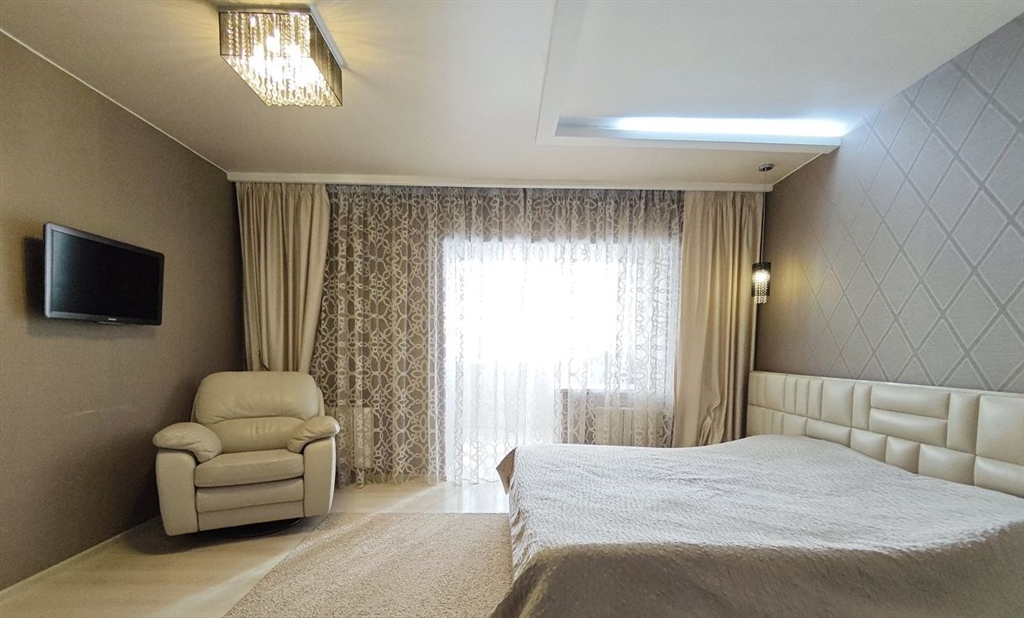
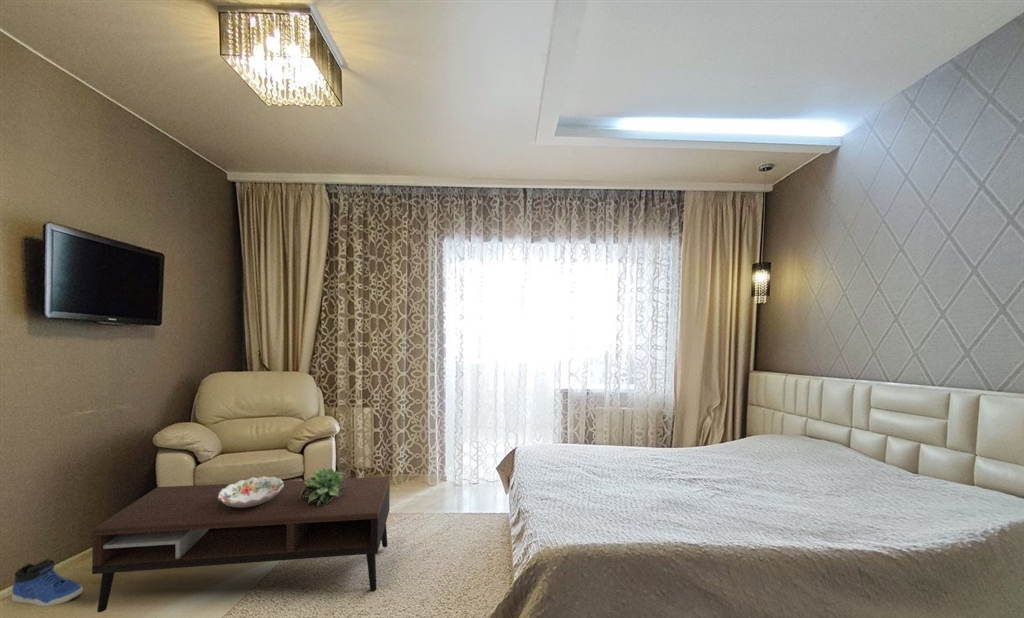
+ decorative bowl [218,475,283,508]
+ coffee table [91,475,391,613]
+ succulent plant [299,466,348,506]
+ sneaker [11,558,84,607]
